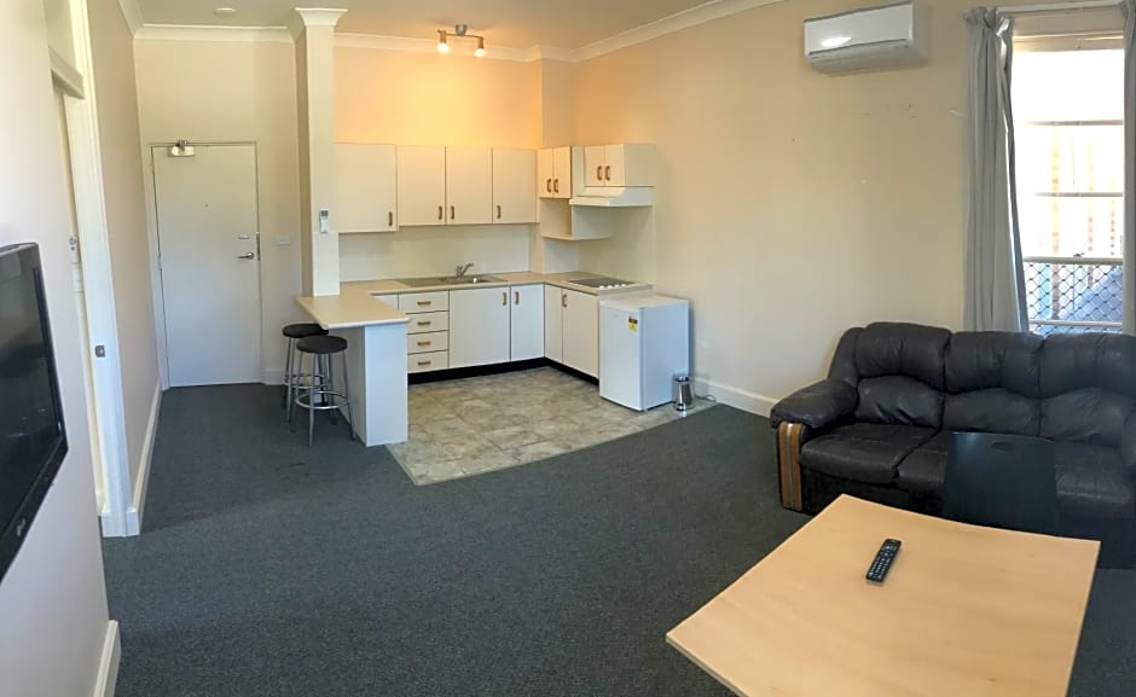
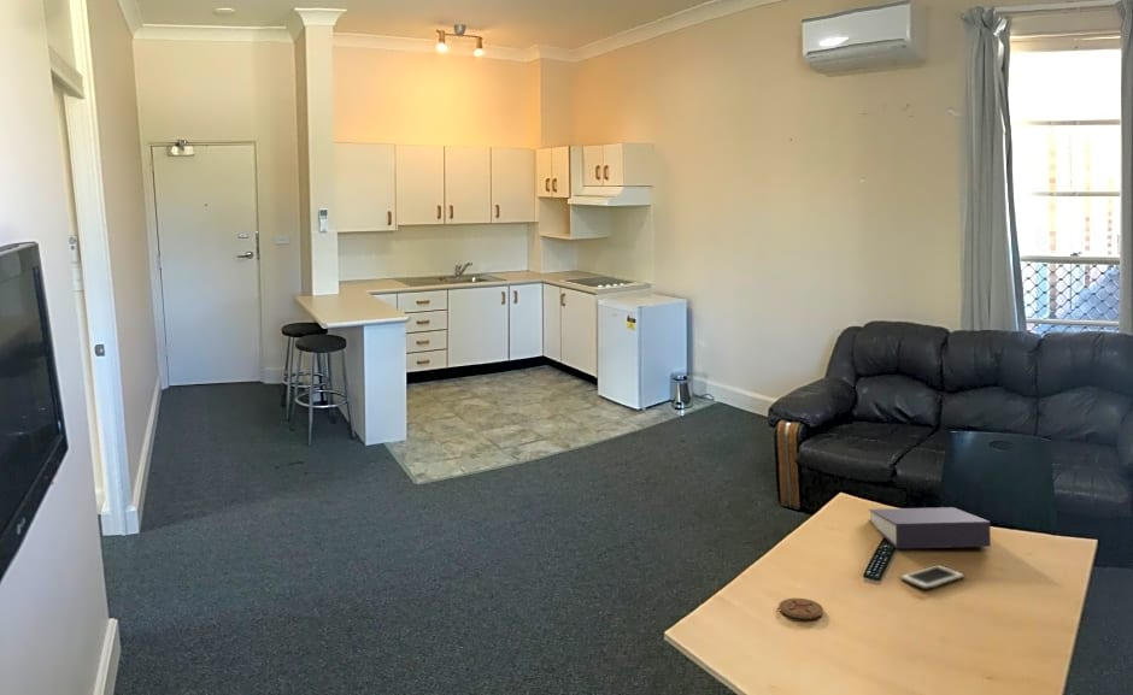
+ cell phone [899,564,965,590]
+ coaster [777,597,824,620]
+ book [868,506,992,549]
